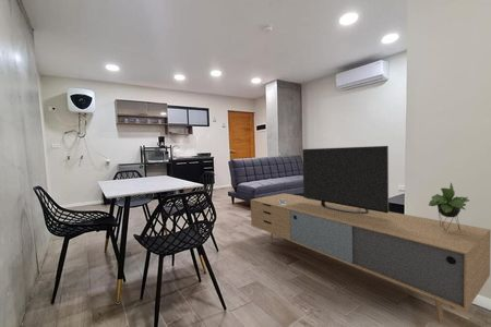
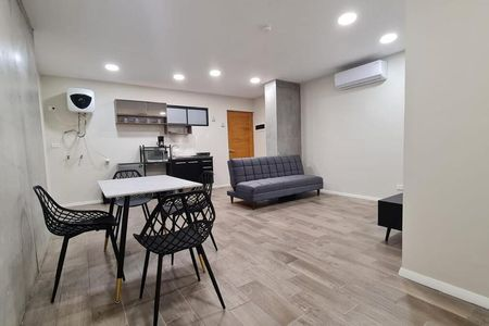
- media console [250,145,491,325]
